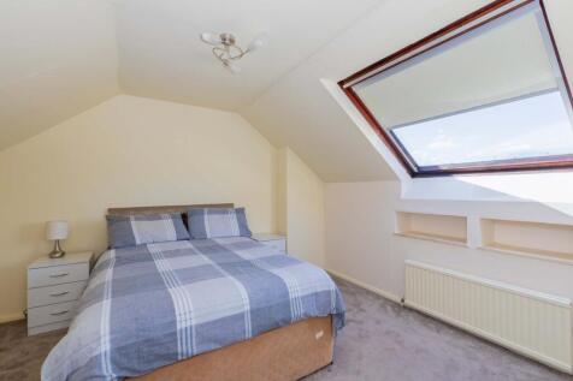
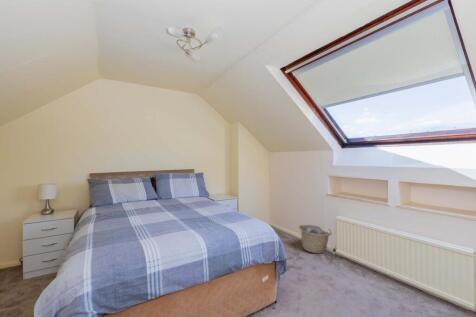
+ basket [298,224,333,255]
